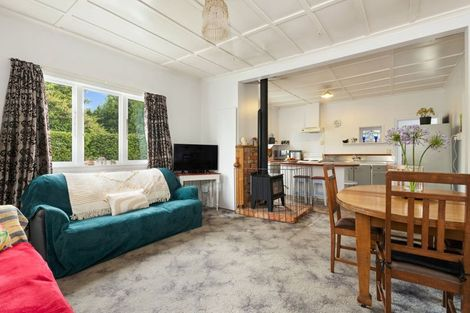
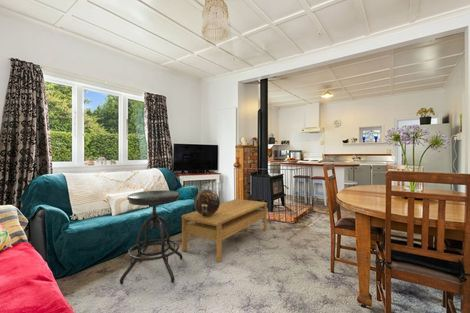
+ coffee table [181,198,268,263]
+ stool [119,189,184,285]
+ decorative sphere [193,189,221,216]
